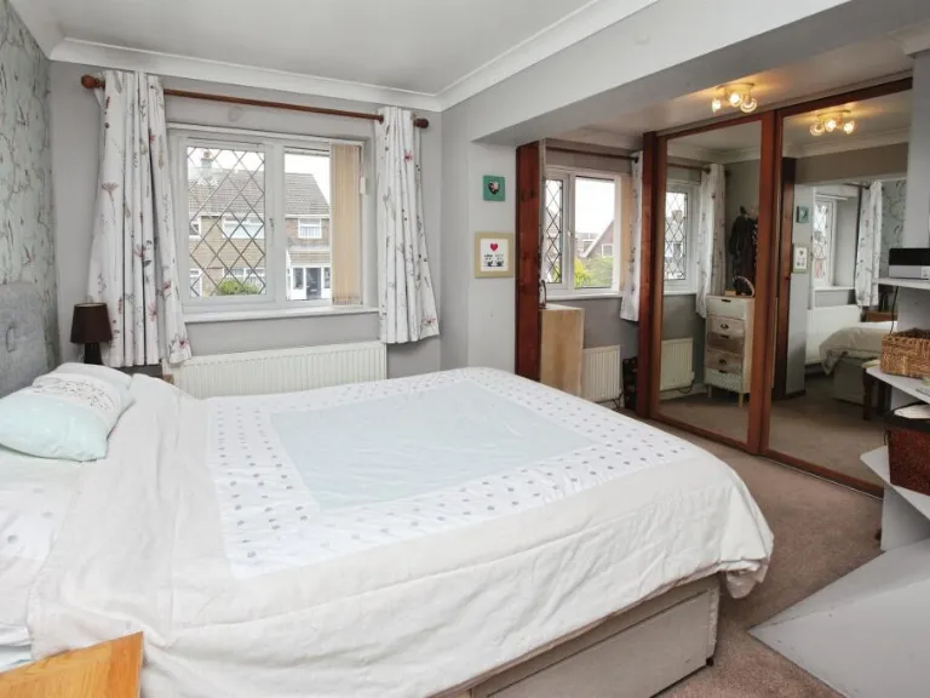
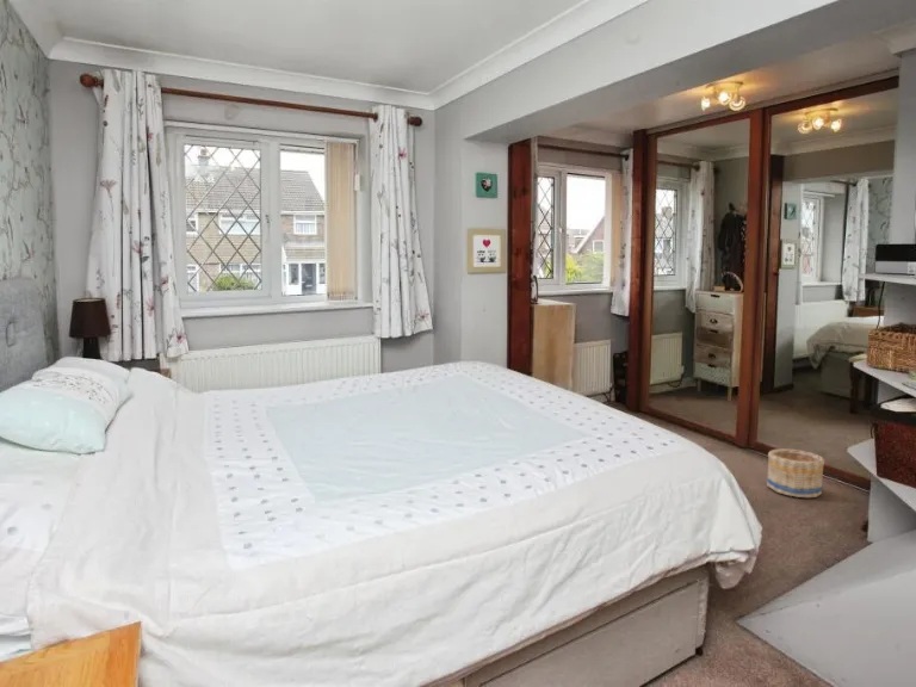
+ basket [766,447,825,499]
